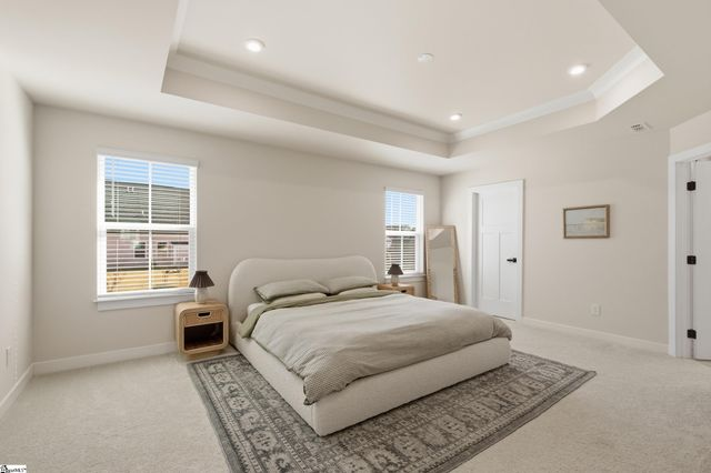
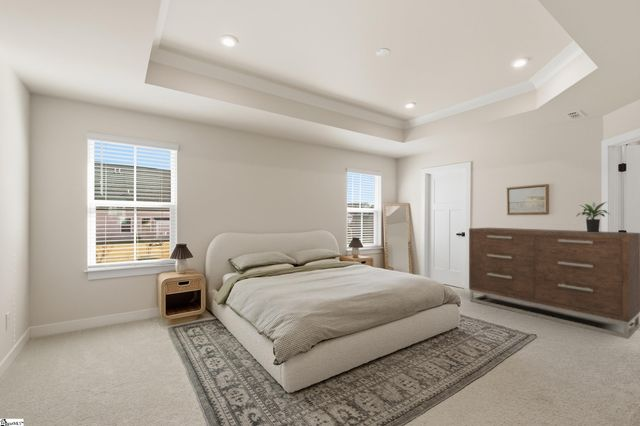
+ potted plant [576,201,611,232]
+ dresser [468,227,640,340]
